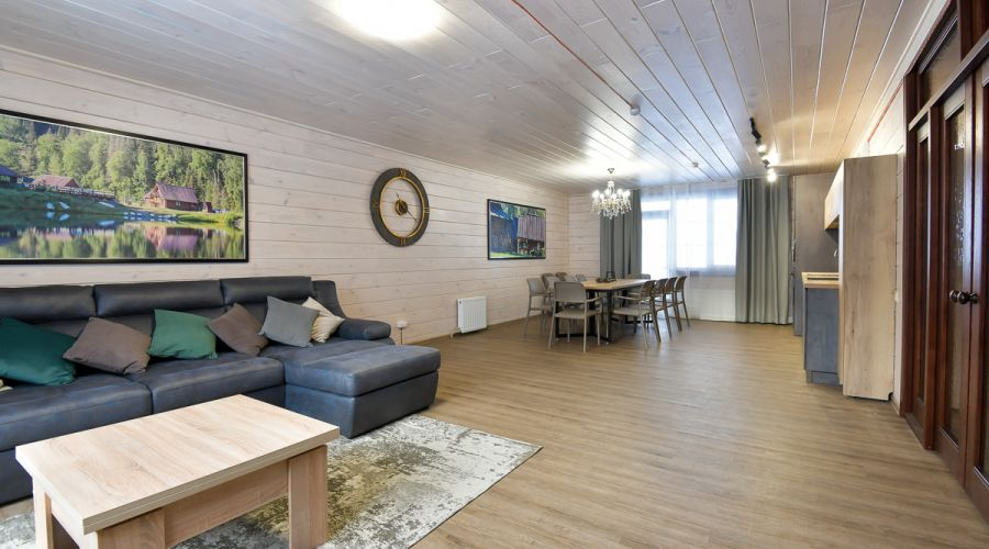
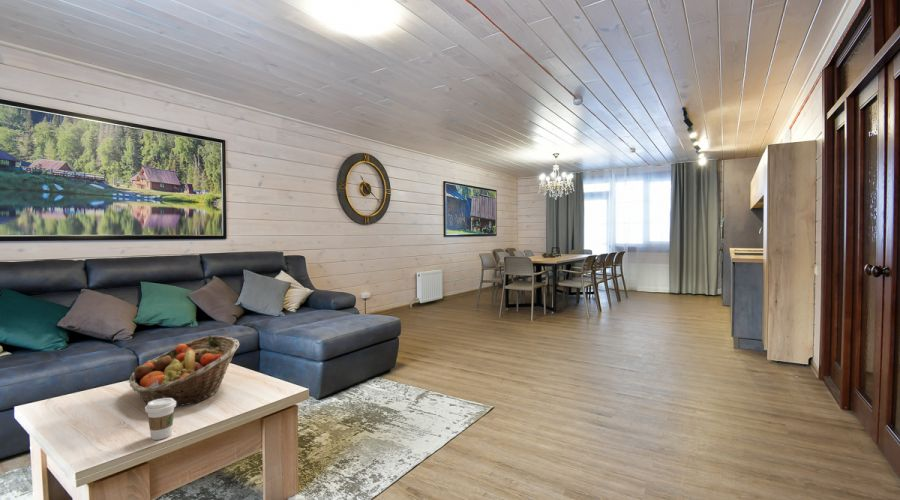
+ fruit basket [128,335,240,407]
+ coffee cup [144,398,177,441]
